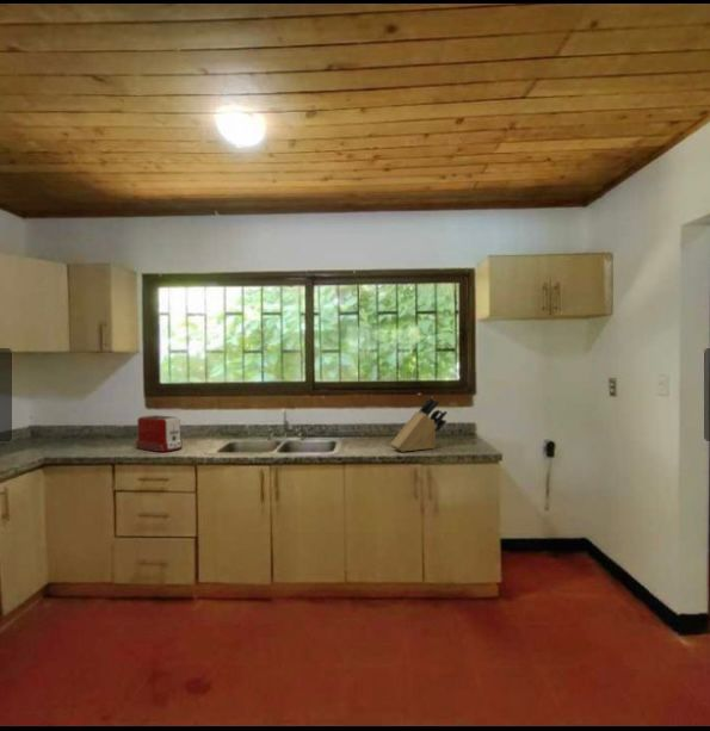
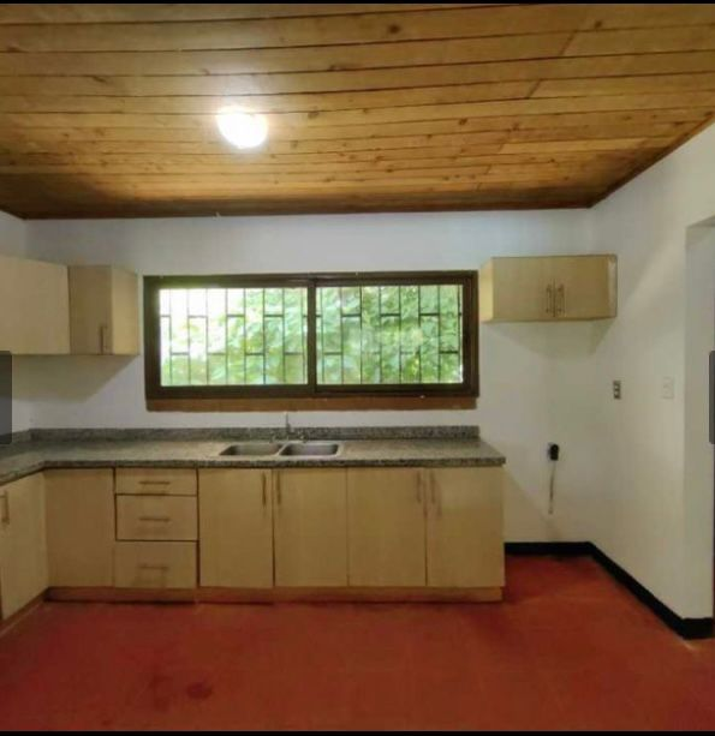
- knife block [389,396,449,453]
- toaster [135,414,184,453]
